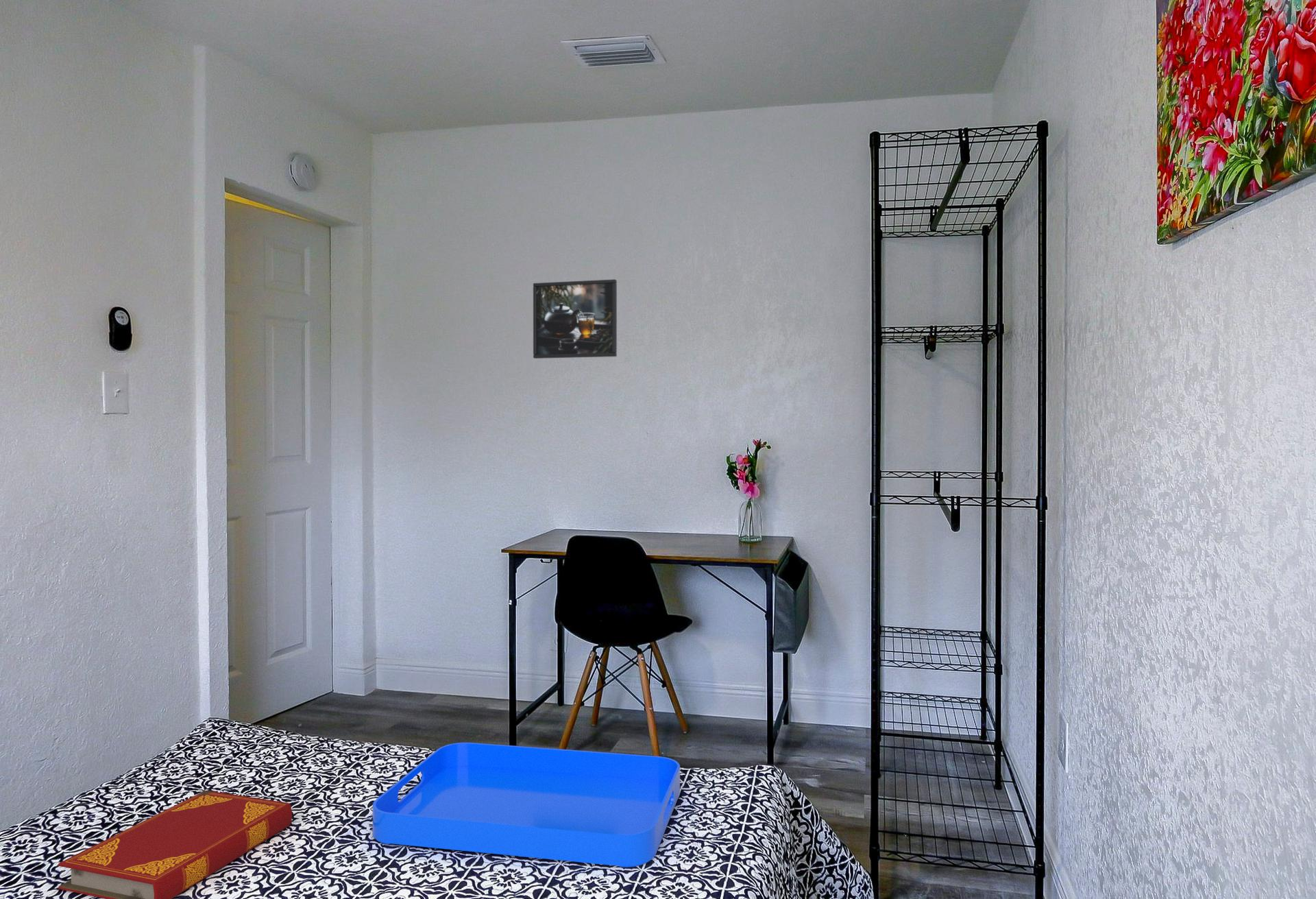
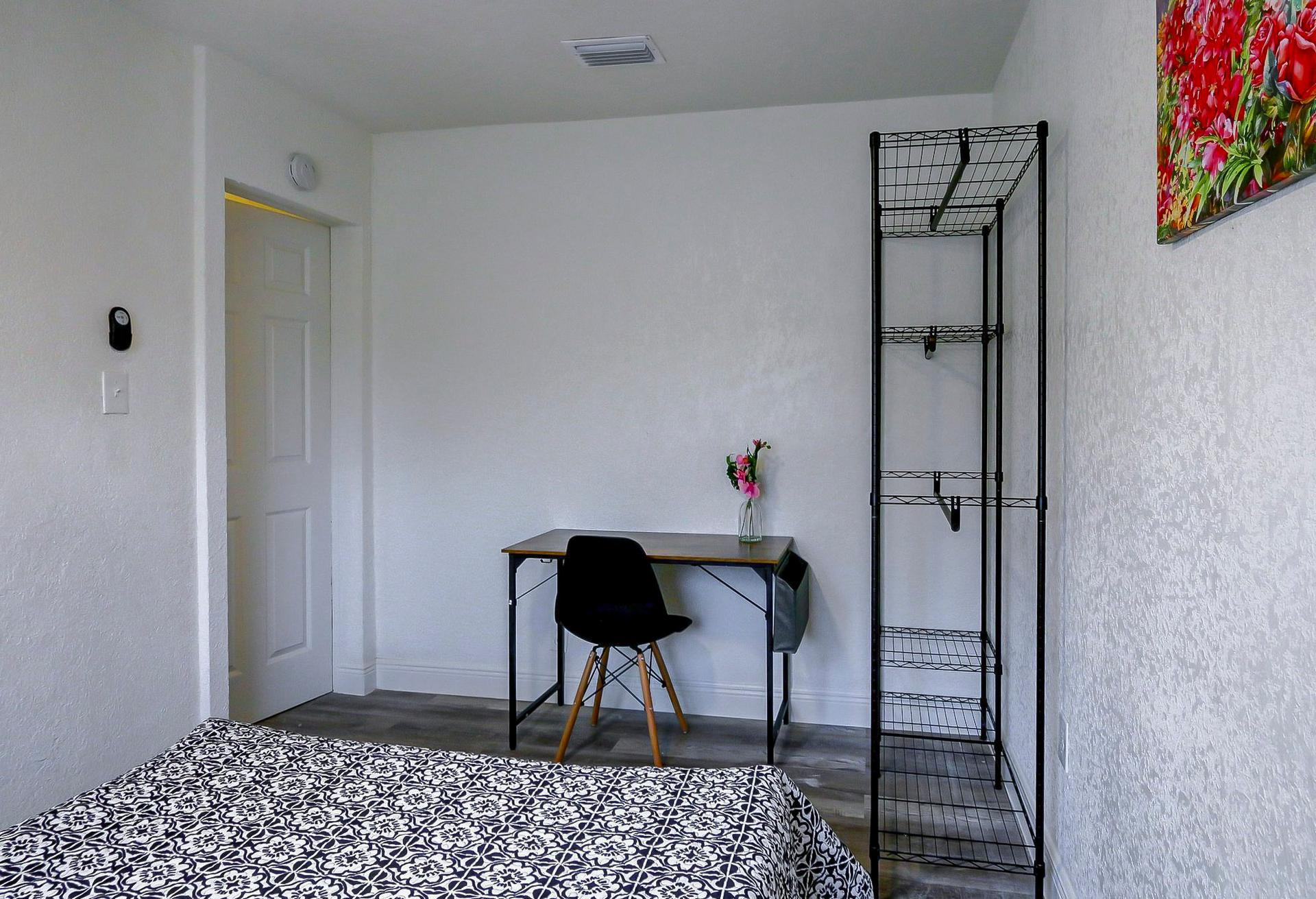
- serving tray [372,742,681,868]
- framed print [533,278,618,359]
- hardback book [57,790,293,899]
